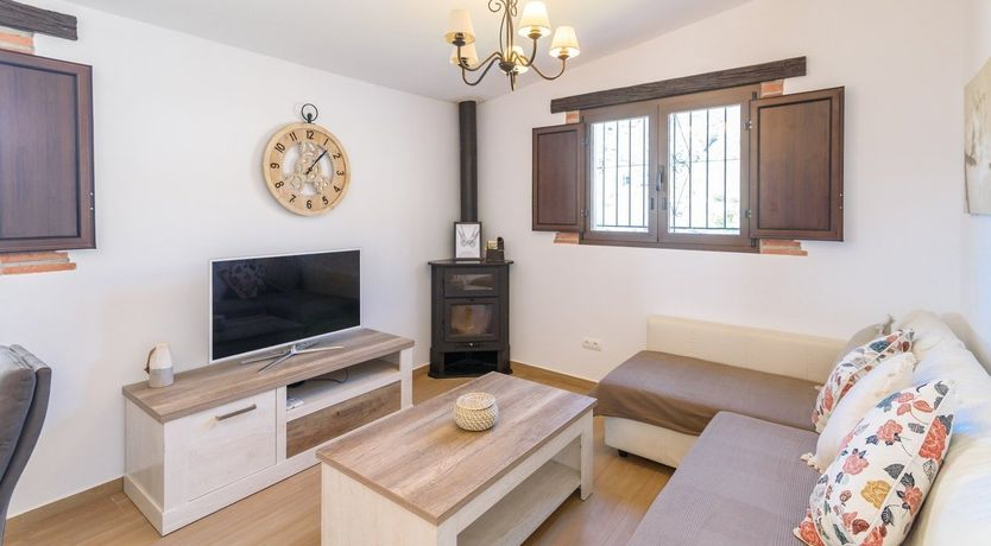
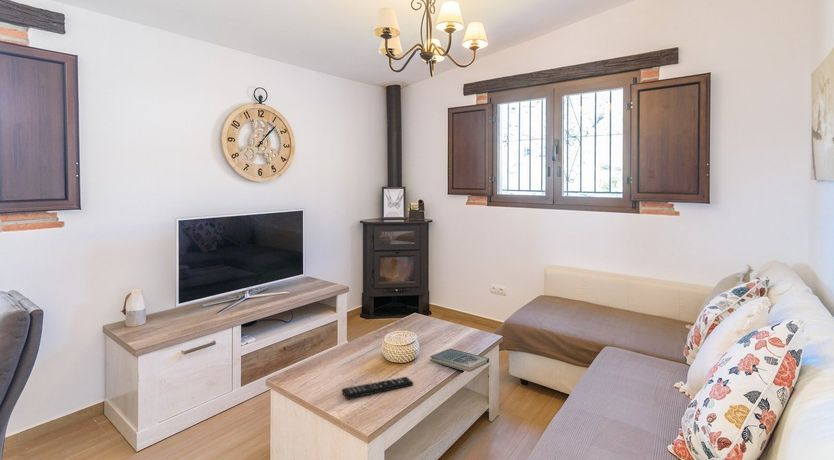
+ remote control [341,376,414,400]
+ book [429,348,490,373]
